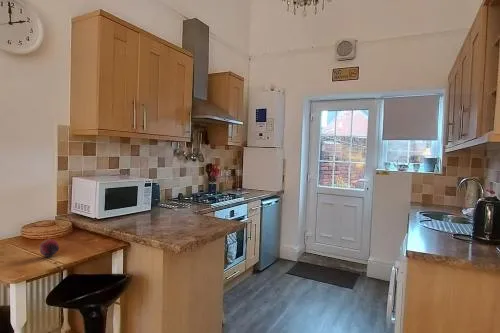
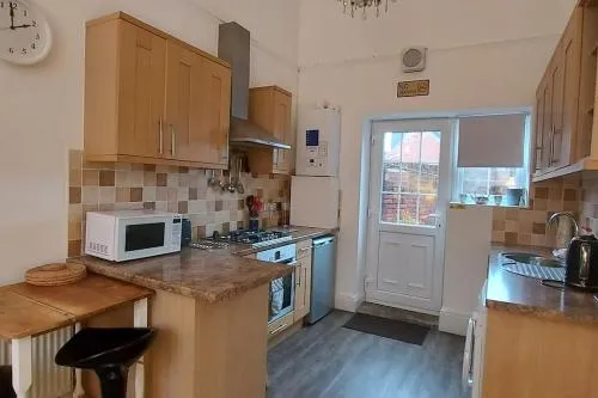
- fruit [39,238,60,258]
